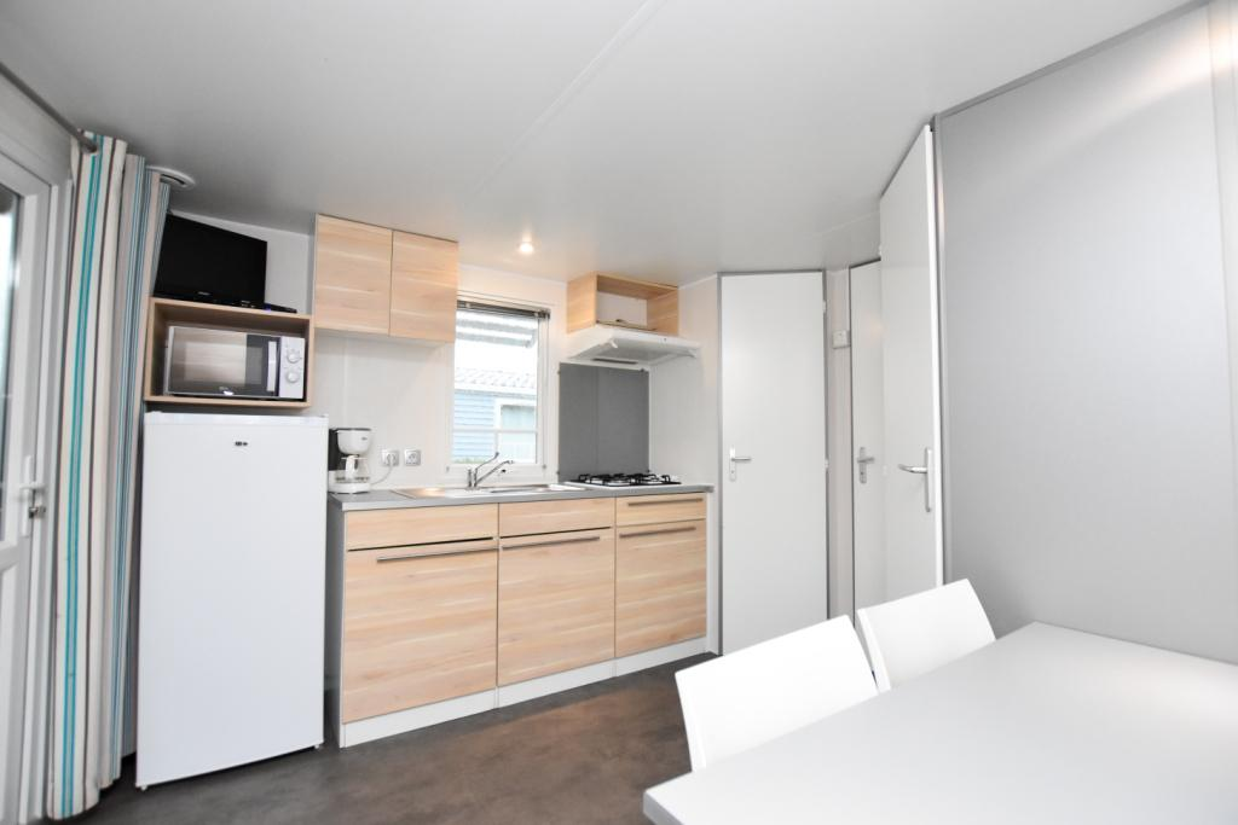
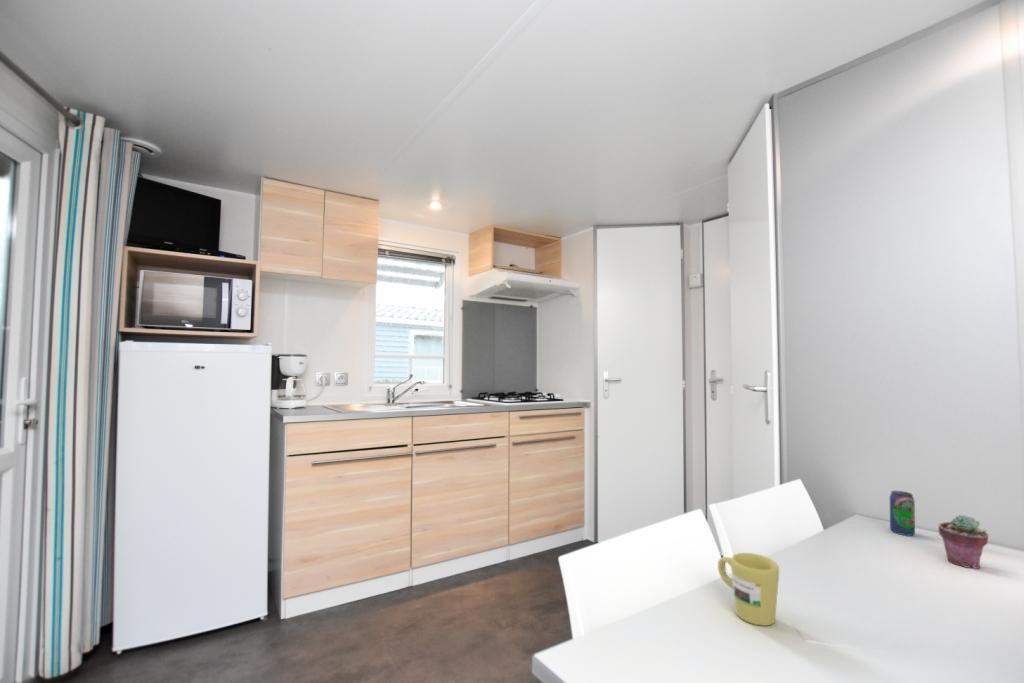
+ mug [717,552,780,627]
+ beverage can [889,490,916,537]
+ potted succulent [938,514,989,570]
